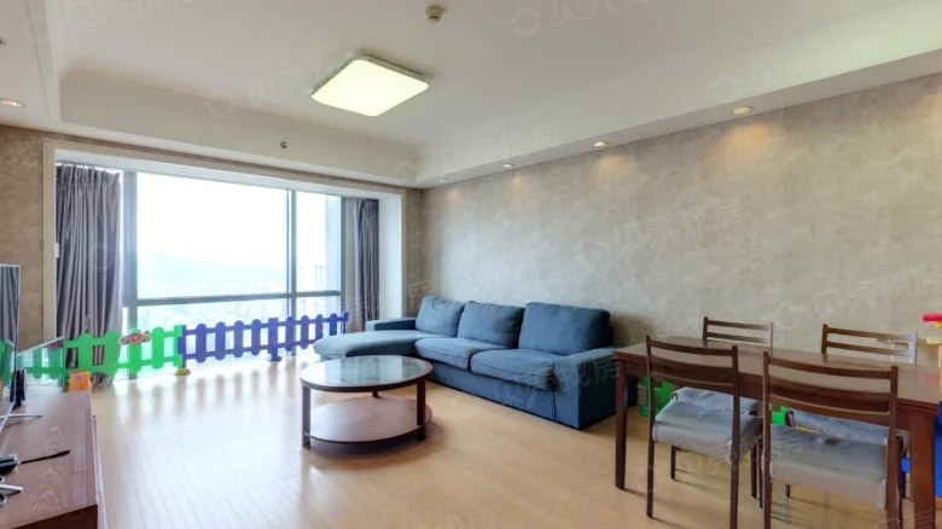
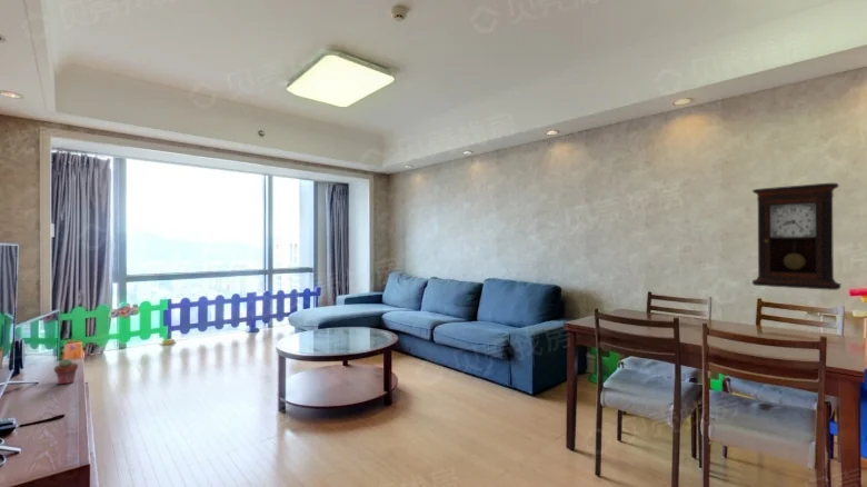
+ potted succulent [52,358,79,386]
+ pendulum clock [751,182,843,291]
